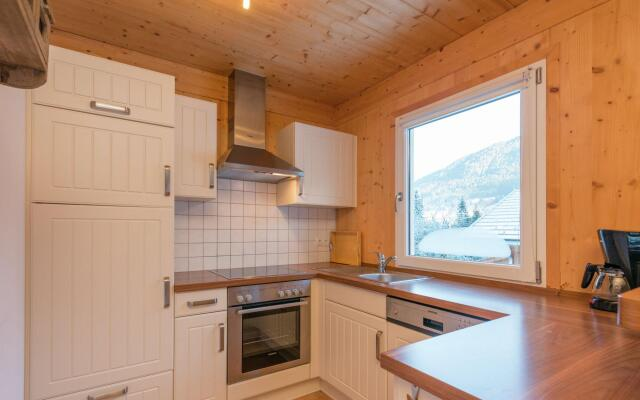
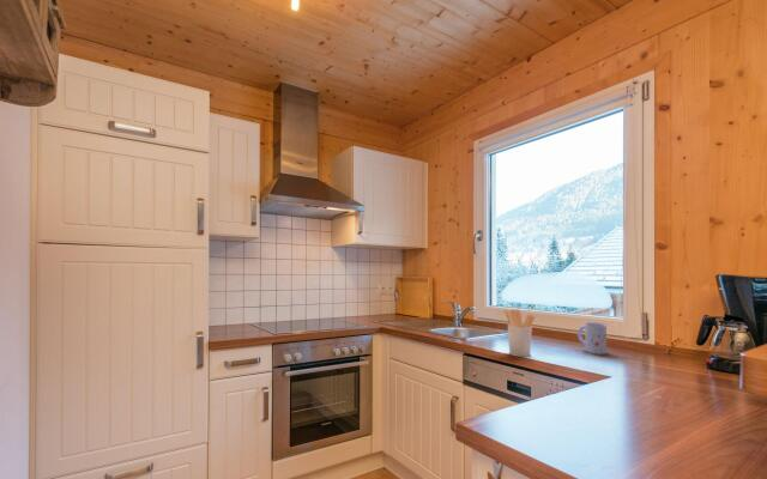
+ utensil holder [502,308,536,357]
+ mug [576,321,608,356]
